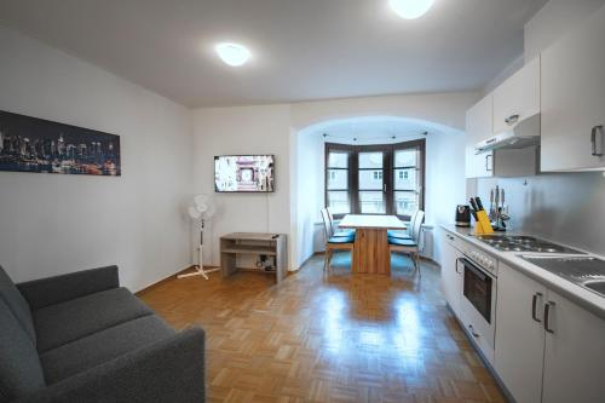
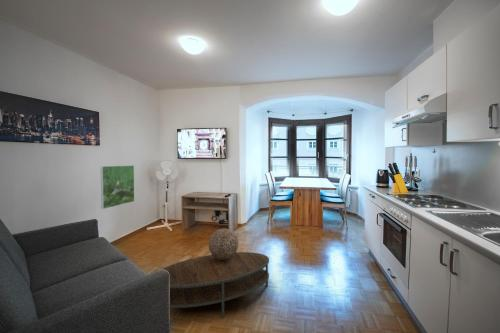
+ coffee table [162,251,270,319]
+ decorative sphere [208,228,239,260]
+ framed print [100,164,135,210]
